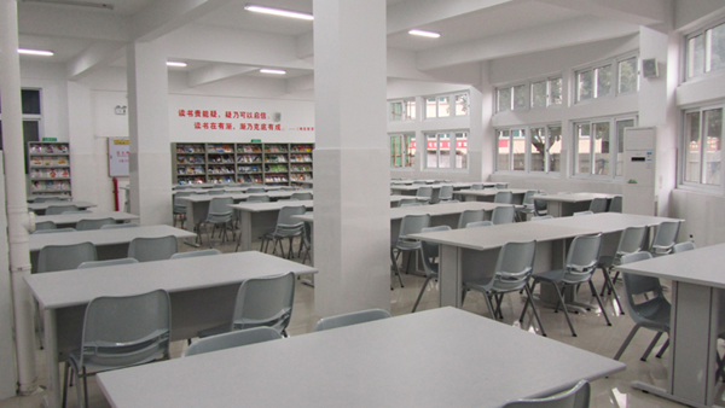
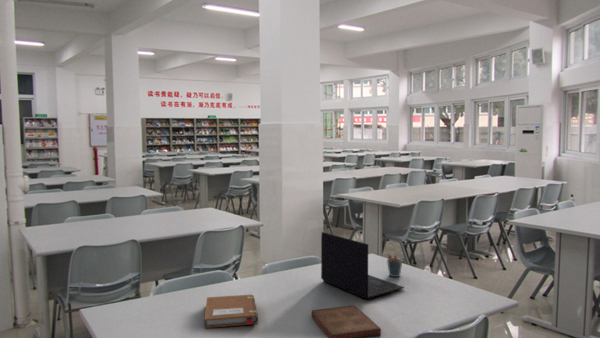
+ pen holder [386,252,404,278]
+ laptop [320,231,405,300]
+ notebook [204,294,259,329]
+ book [311,304,382,338]
